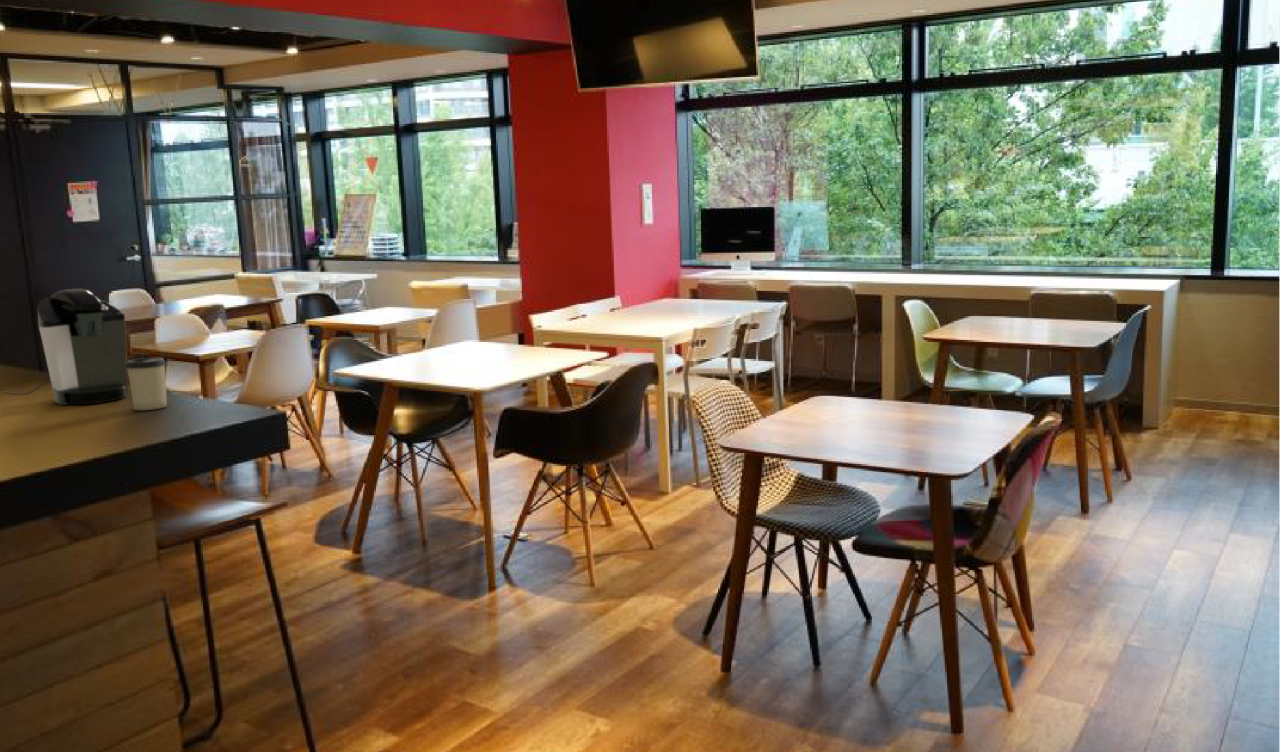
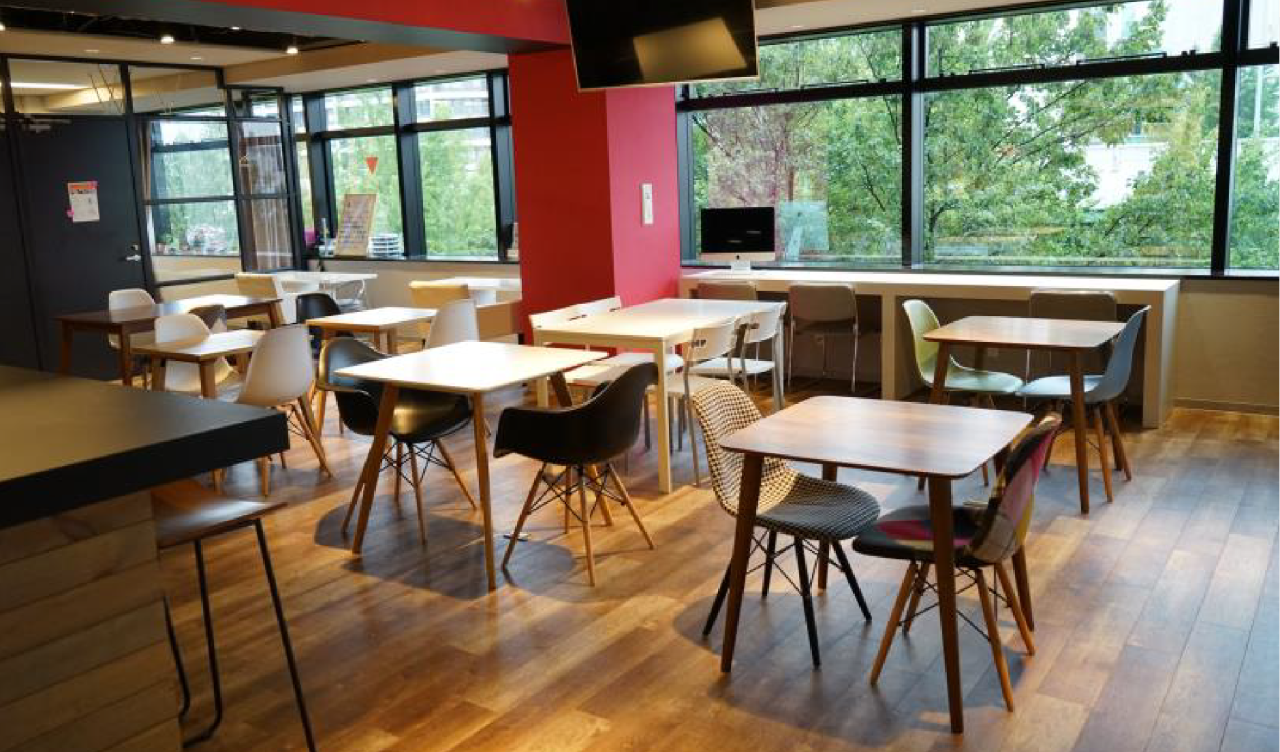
- coffee maker [0,288,129,406]
- cup [125,357,168,411]
